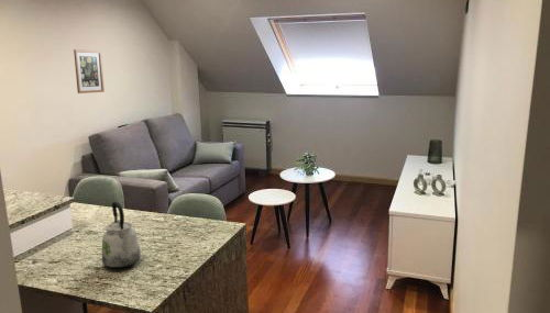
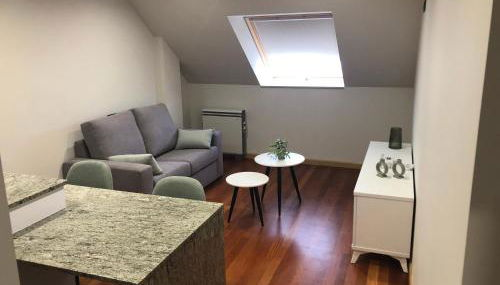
- wall art [73,48,106,94]
- kettle [101,201,142,269]
